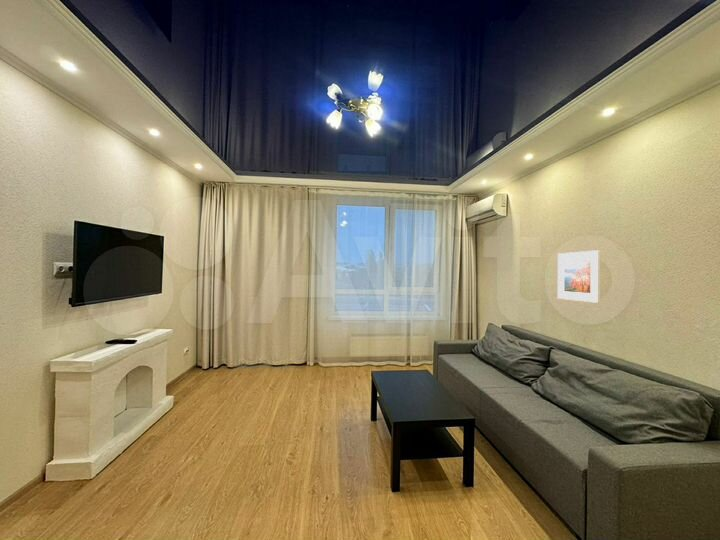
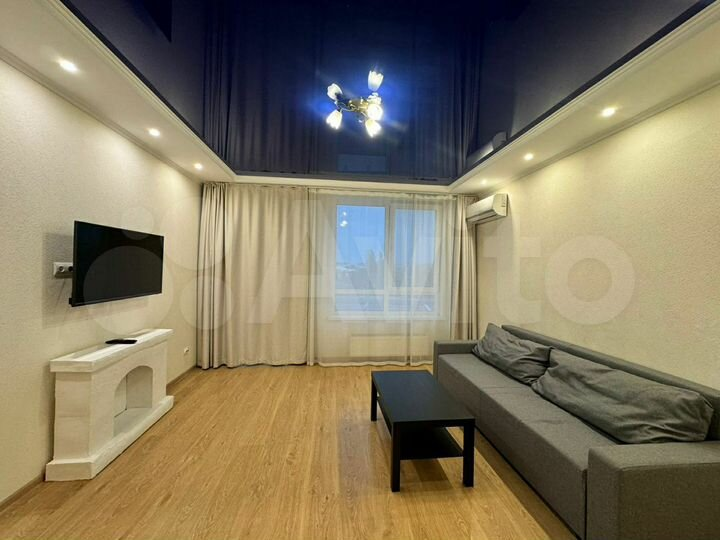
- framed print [557,249,601,304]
